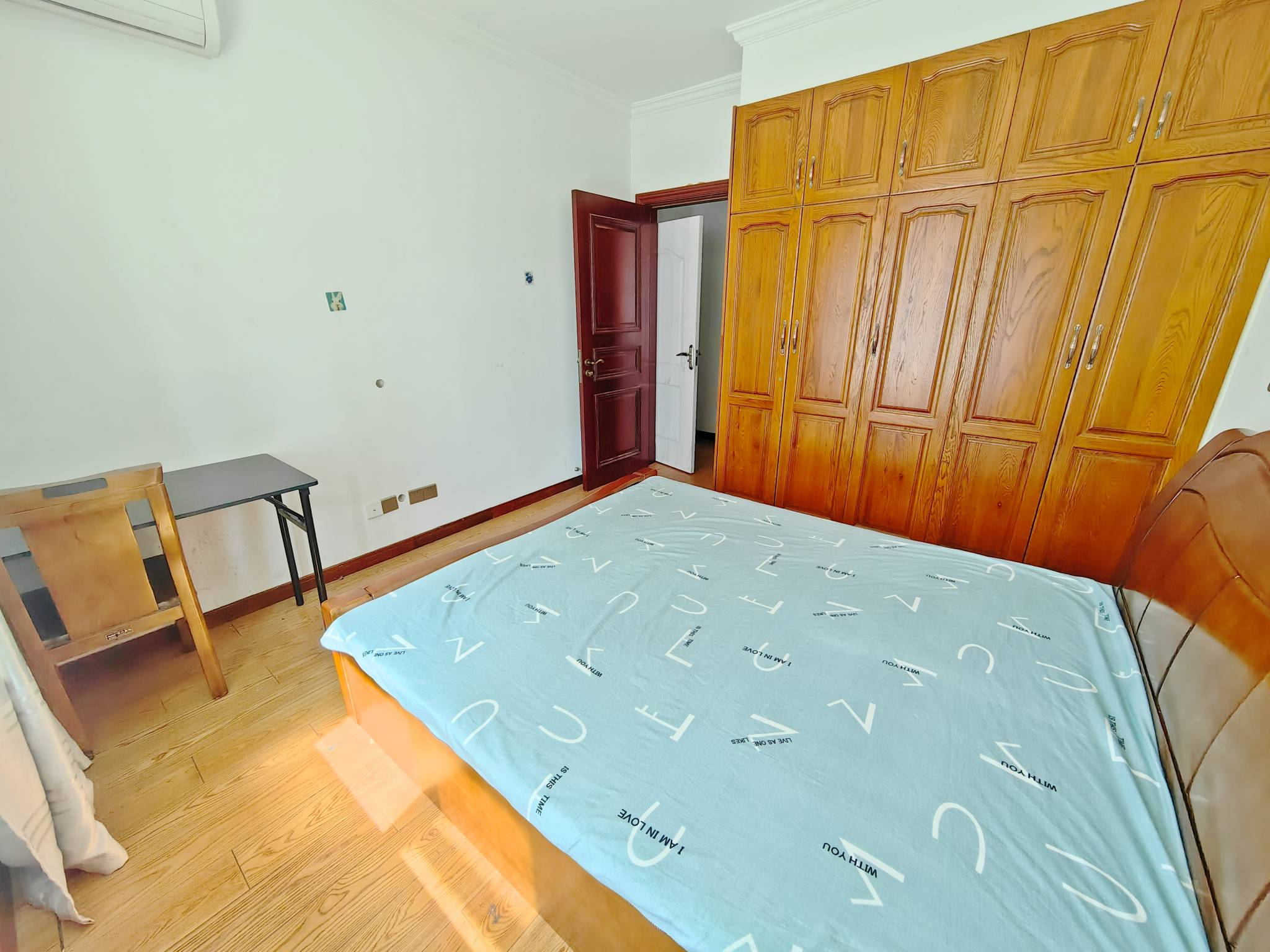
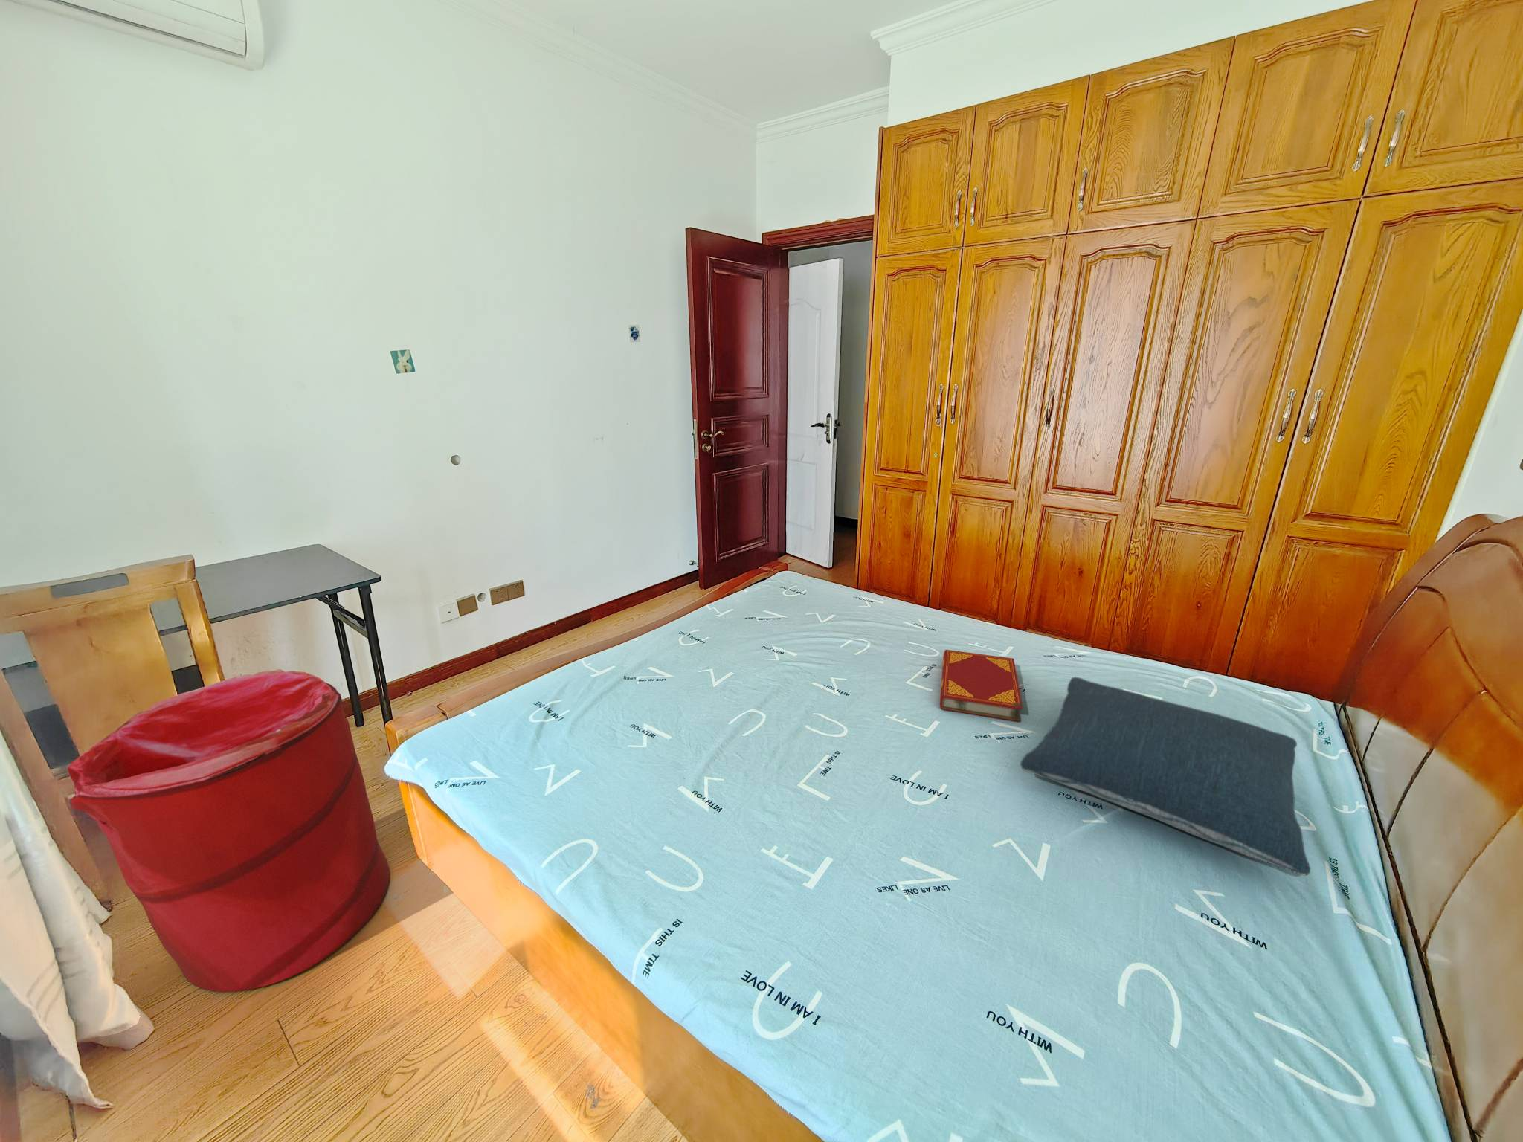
+ pillow [1019,677,1311,876]
+ laundry hamper [67,668,391,992]
+ hardback book [939,649,1023,722]
